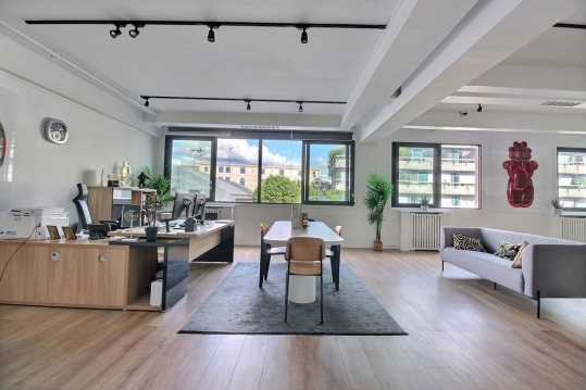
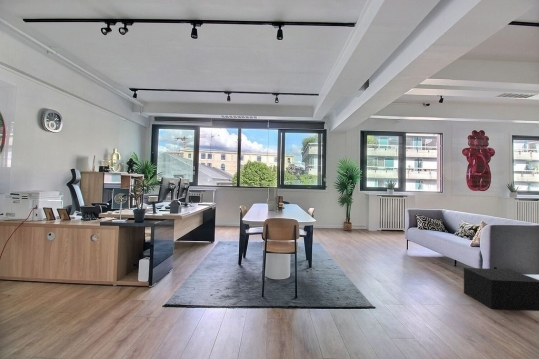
+ ottoman [463,267,539,312]
